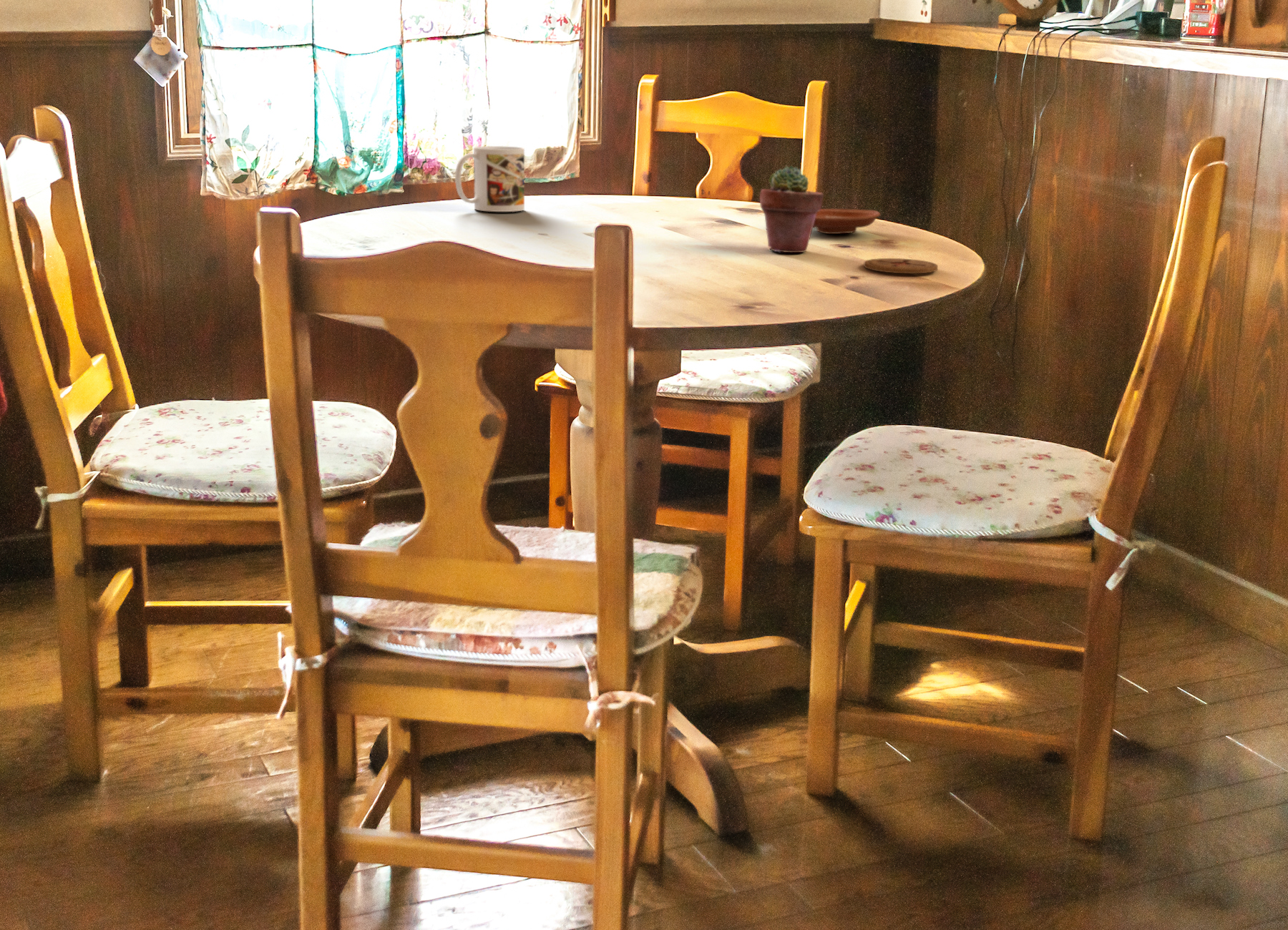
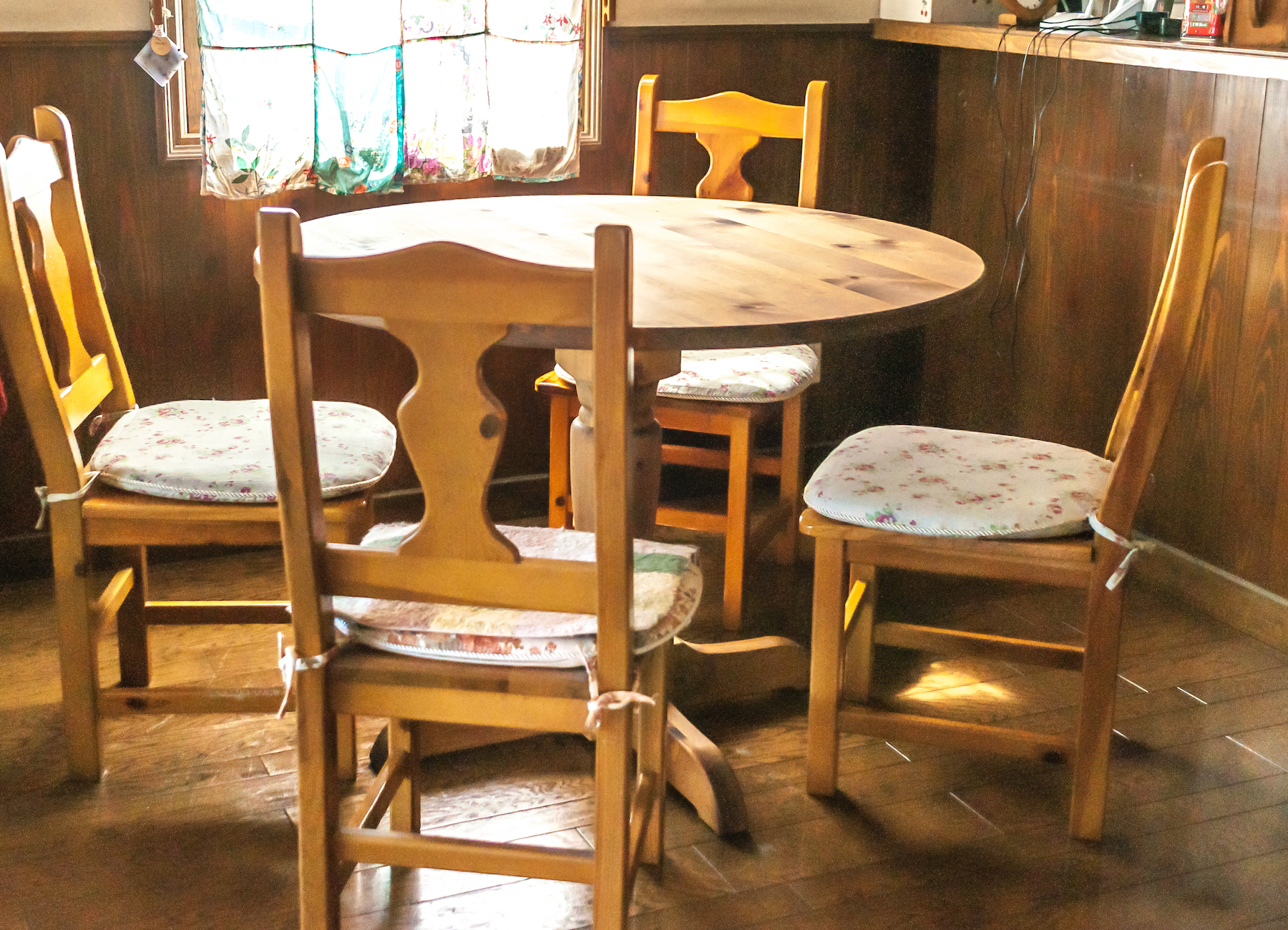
- mug [454,145,525,212]
- potted succulent [759,165,824,253]
- coaster [863,258,939,274]
- plate [813,208,881,235]
